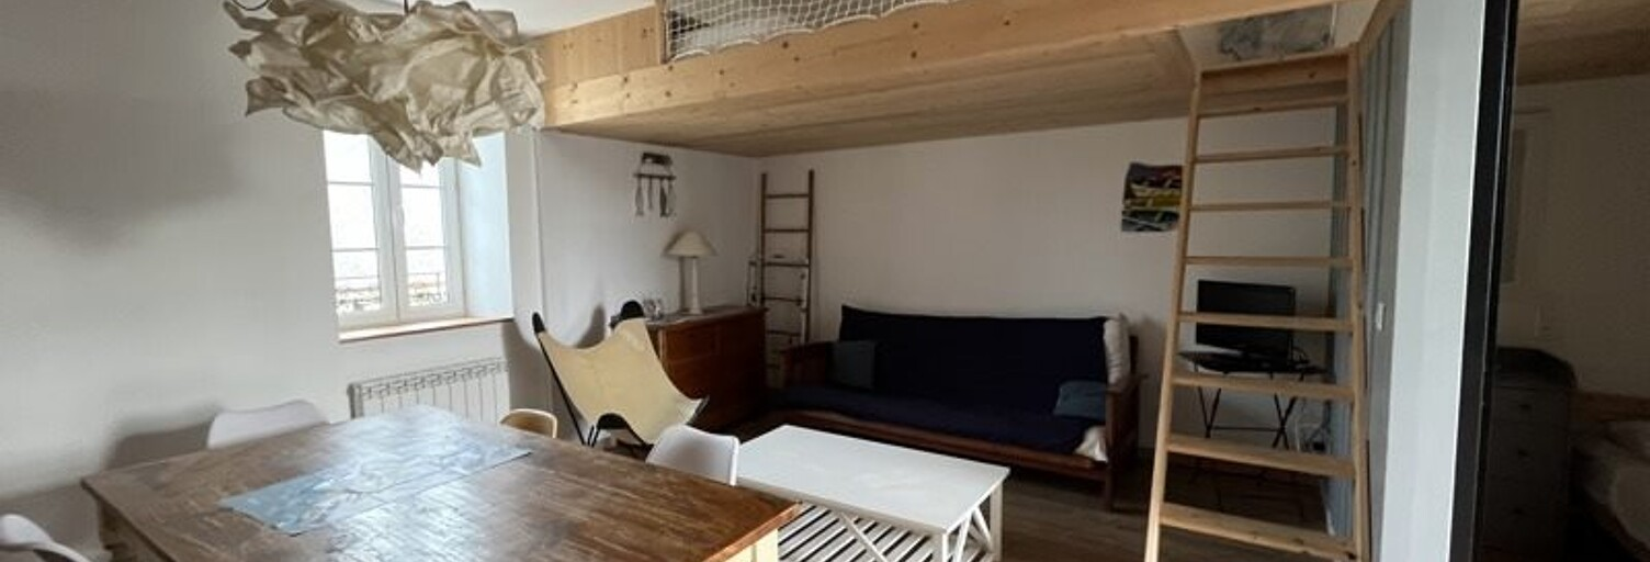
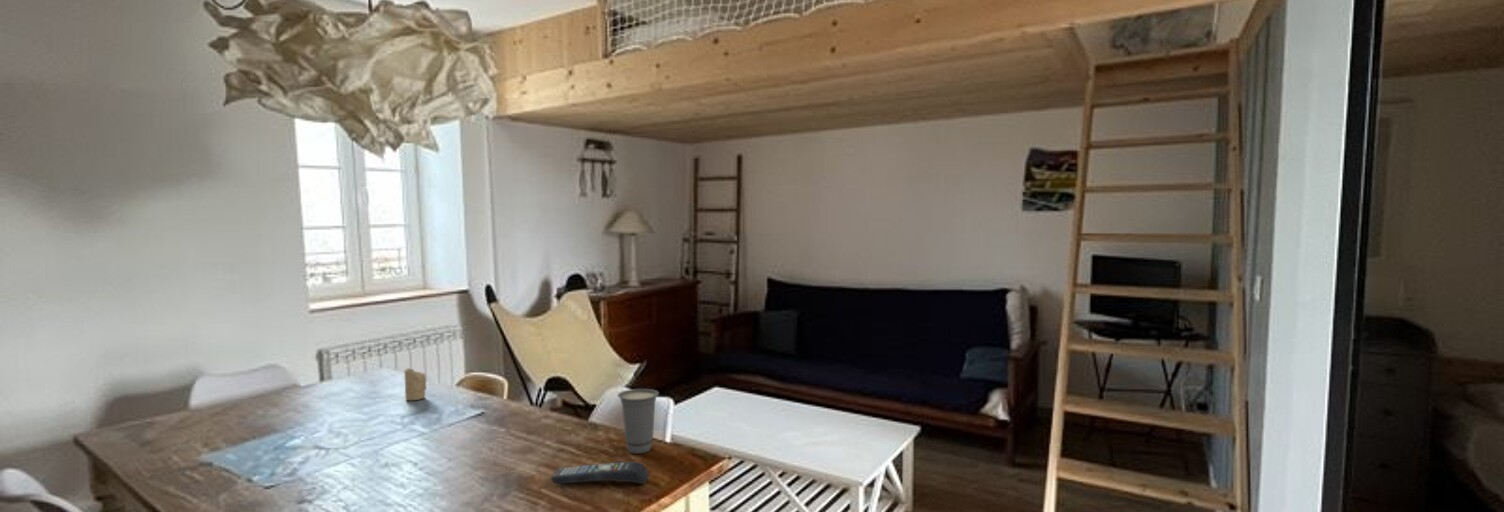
+ candle [403,367,428,401]
+ remote control [550,461,650,485]
+ cup [617,388,660,455]
